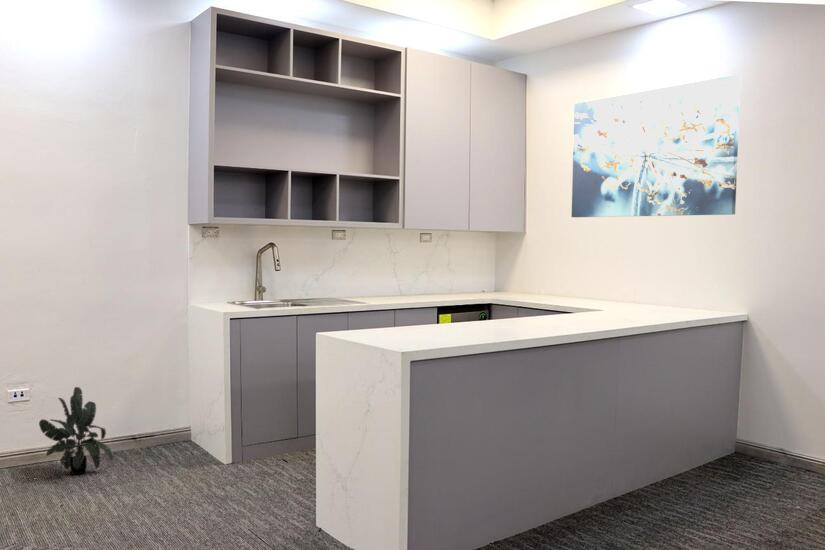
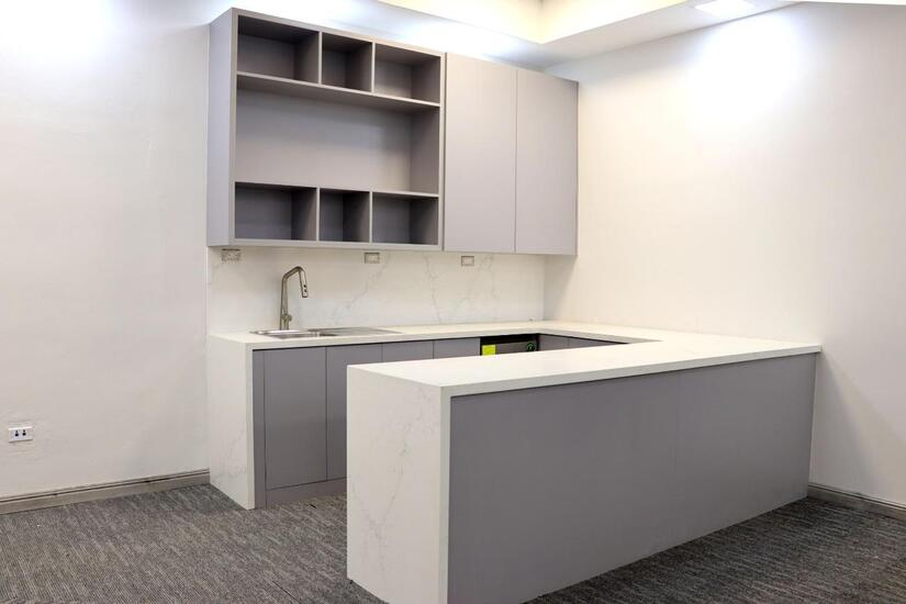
- potted plant [38,386,114,478]
- wall art [571,74,741,218]
